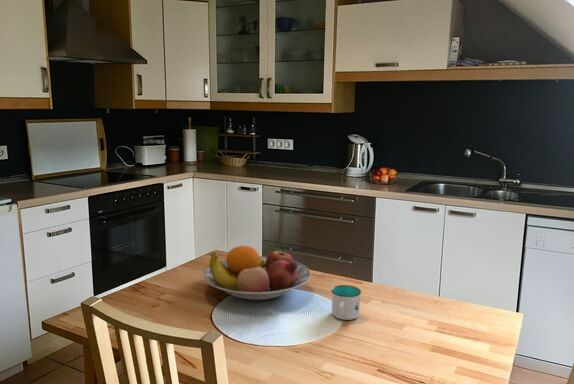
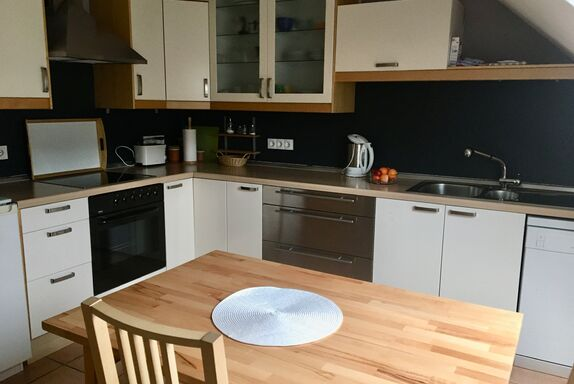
- fruit bowl [203,245,312,301]
- mug [330,284,362,321]
